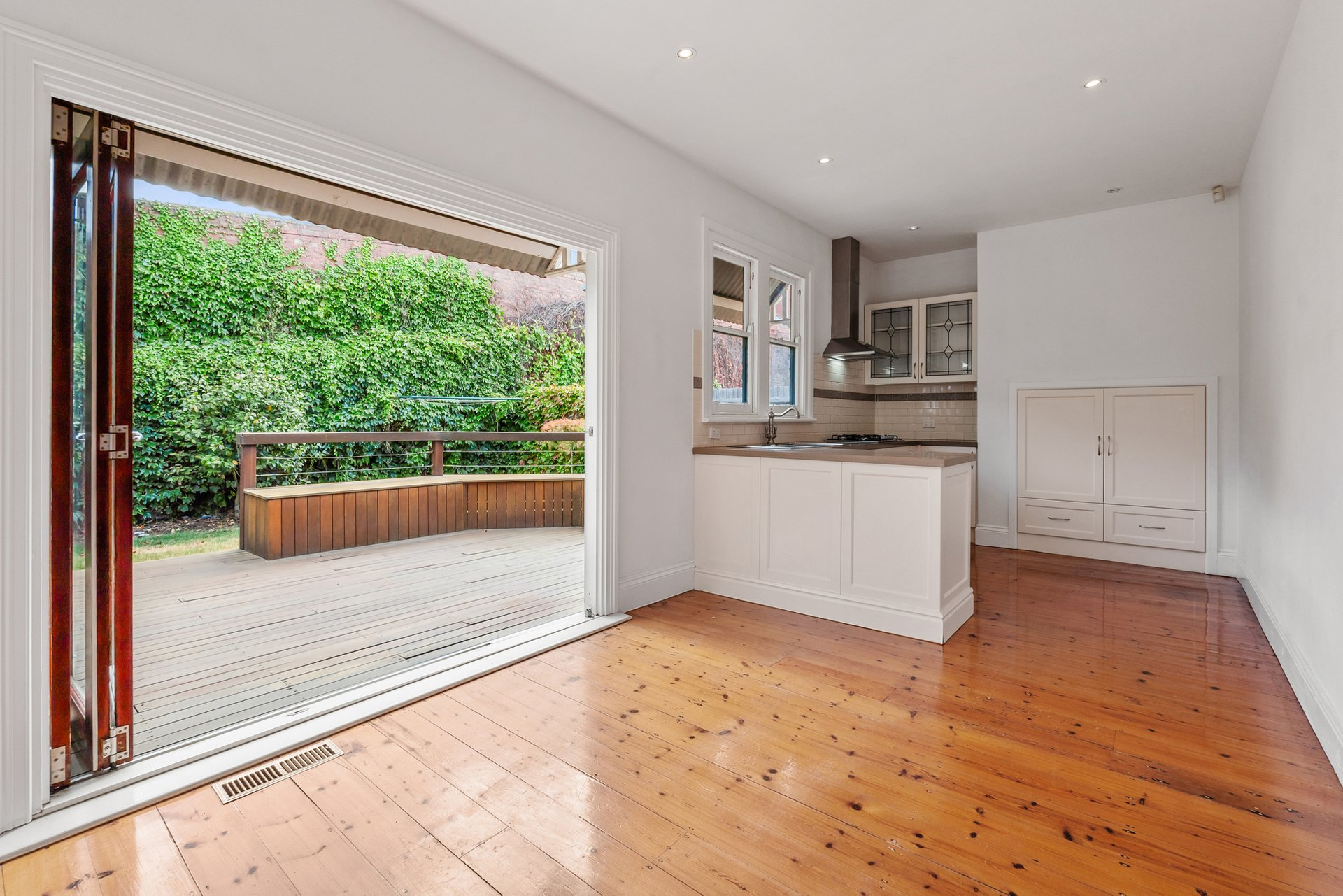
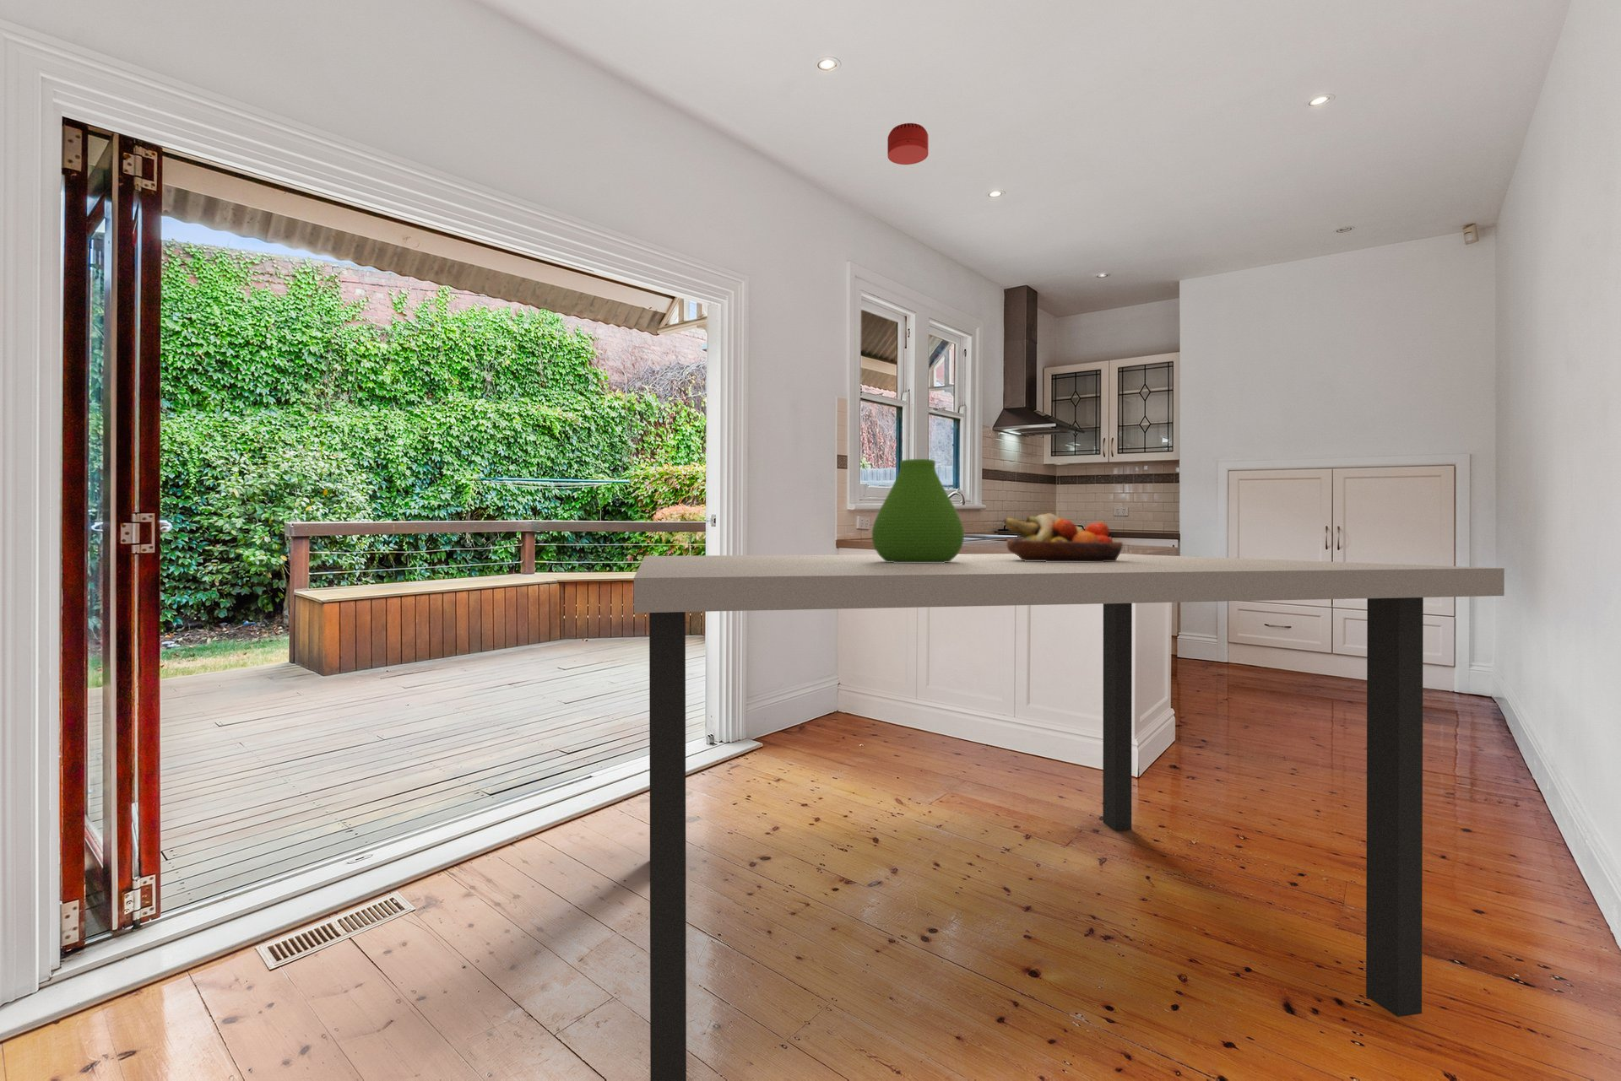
+ fruit bowl [1002,513,1124,562]
+ smoke detector [886,122,929,165]
+ vase [871,458,966,563]
+ dining table [634,553,1505,1081]
